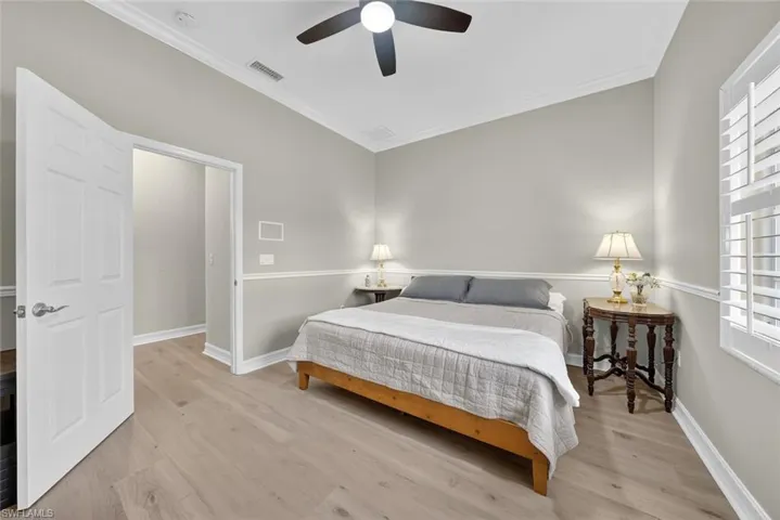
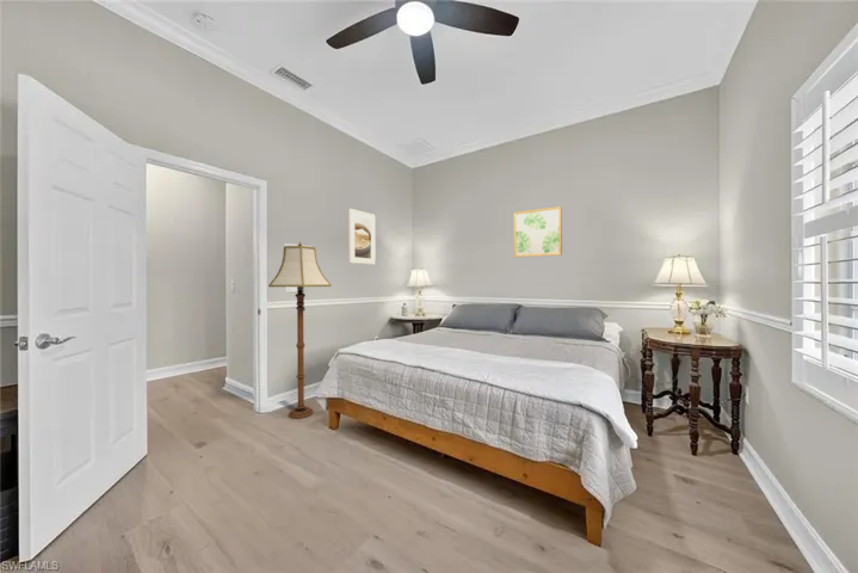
+ floor lamp [267,241,333,419]
+ wall art [513,205,563,259]
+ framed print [347,208,377,266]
